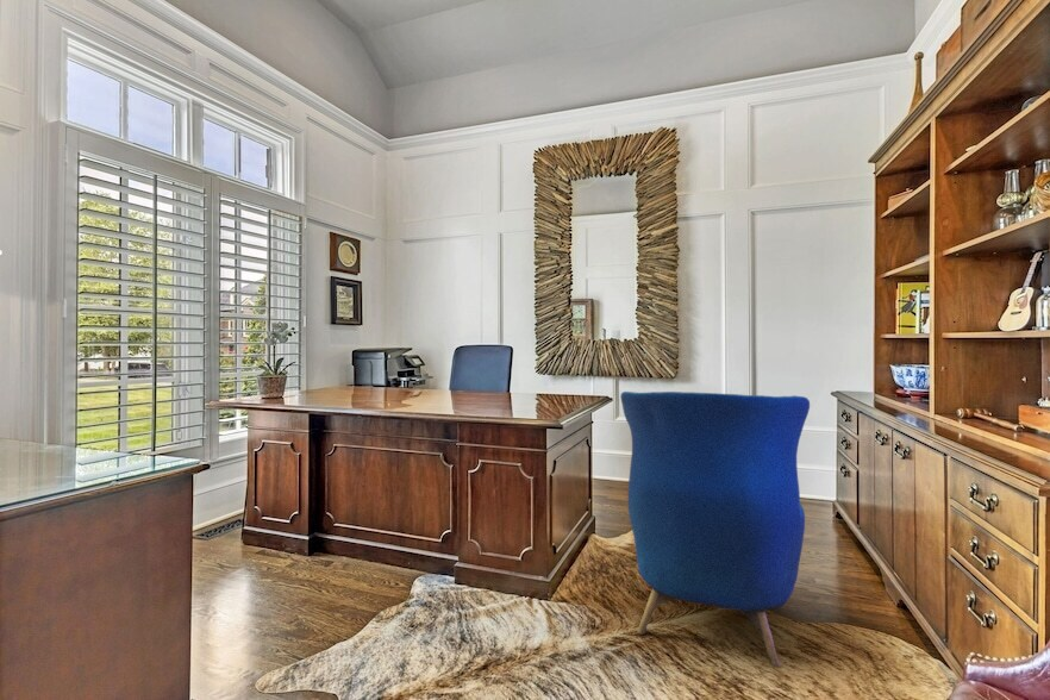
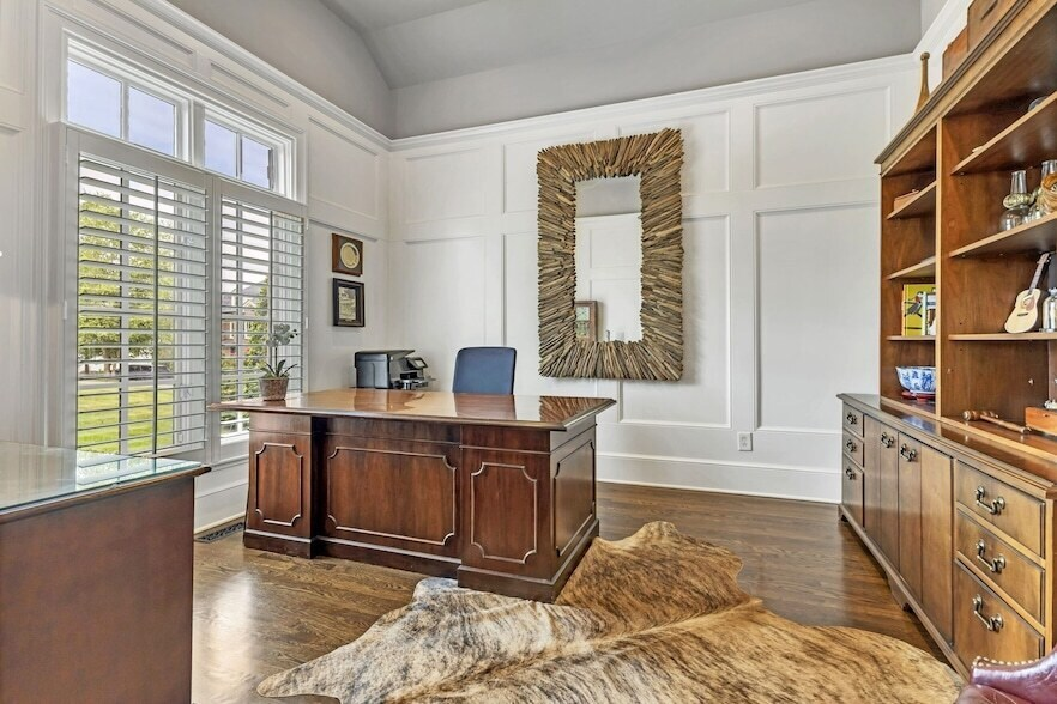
- armchair [619,390,811,668]
